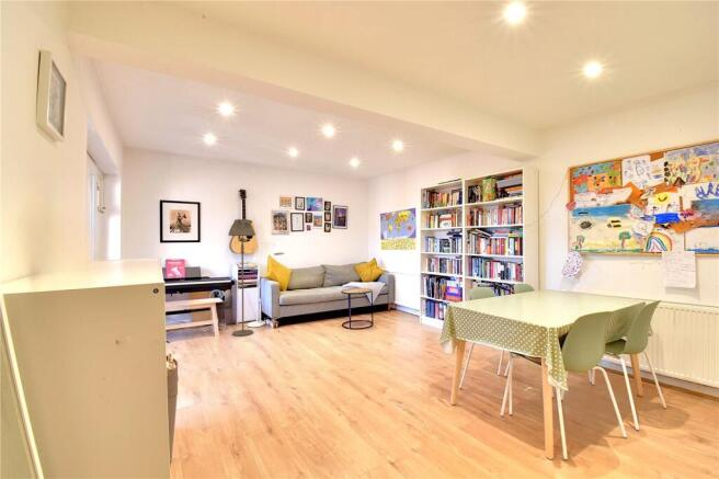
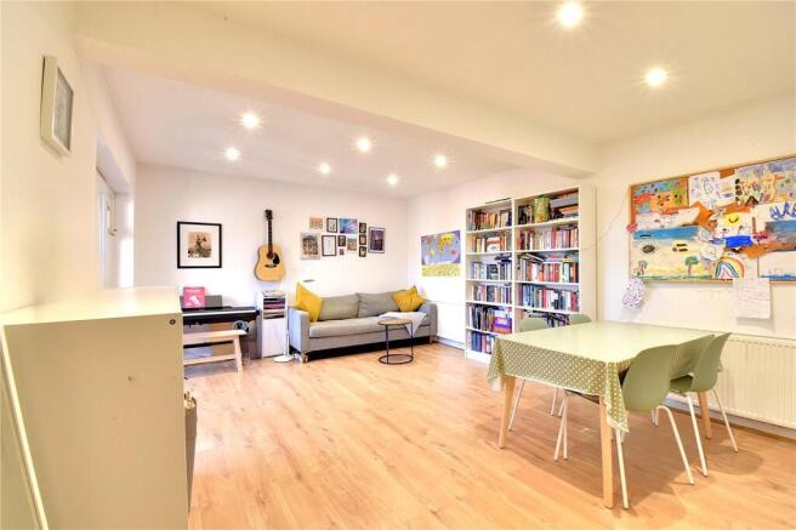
- floor lamp [228,218,256,338]
